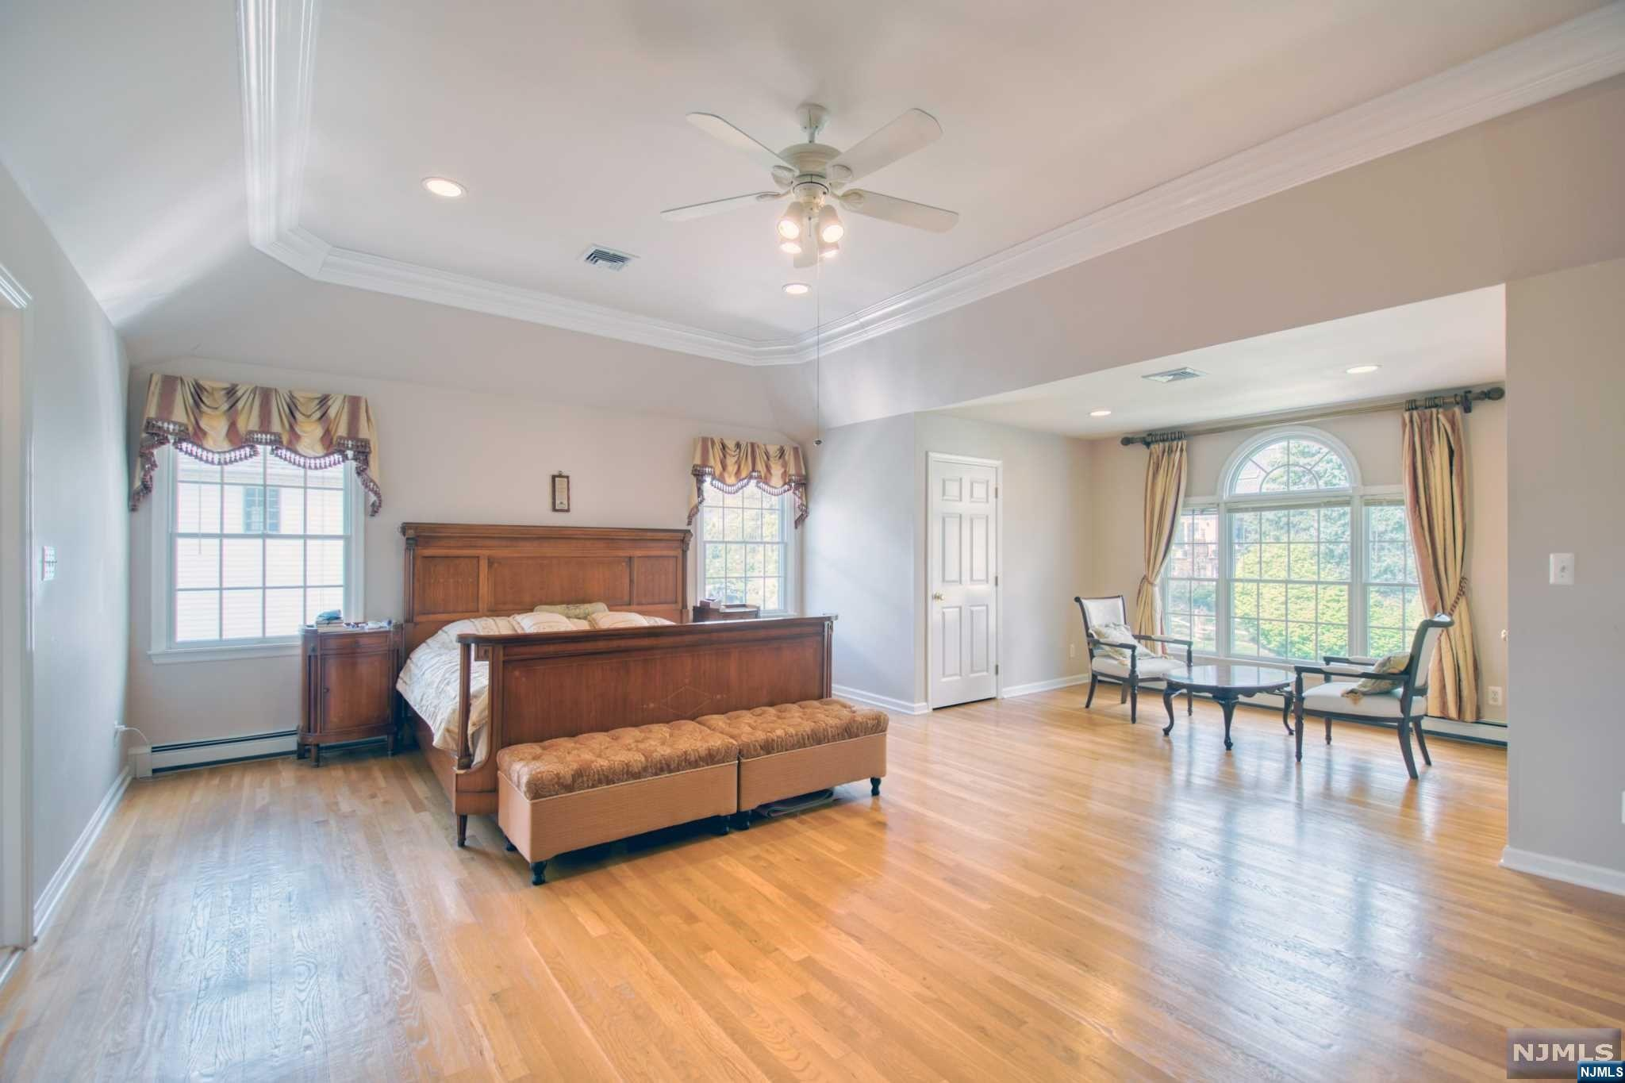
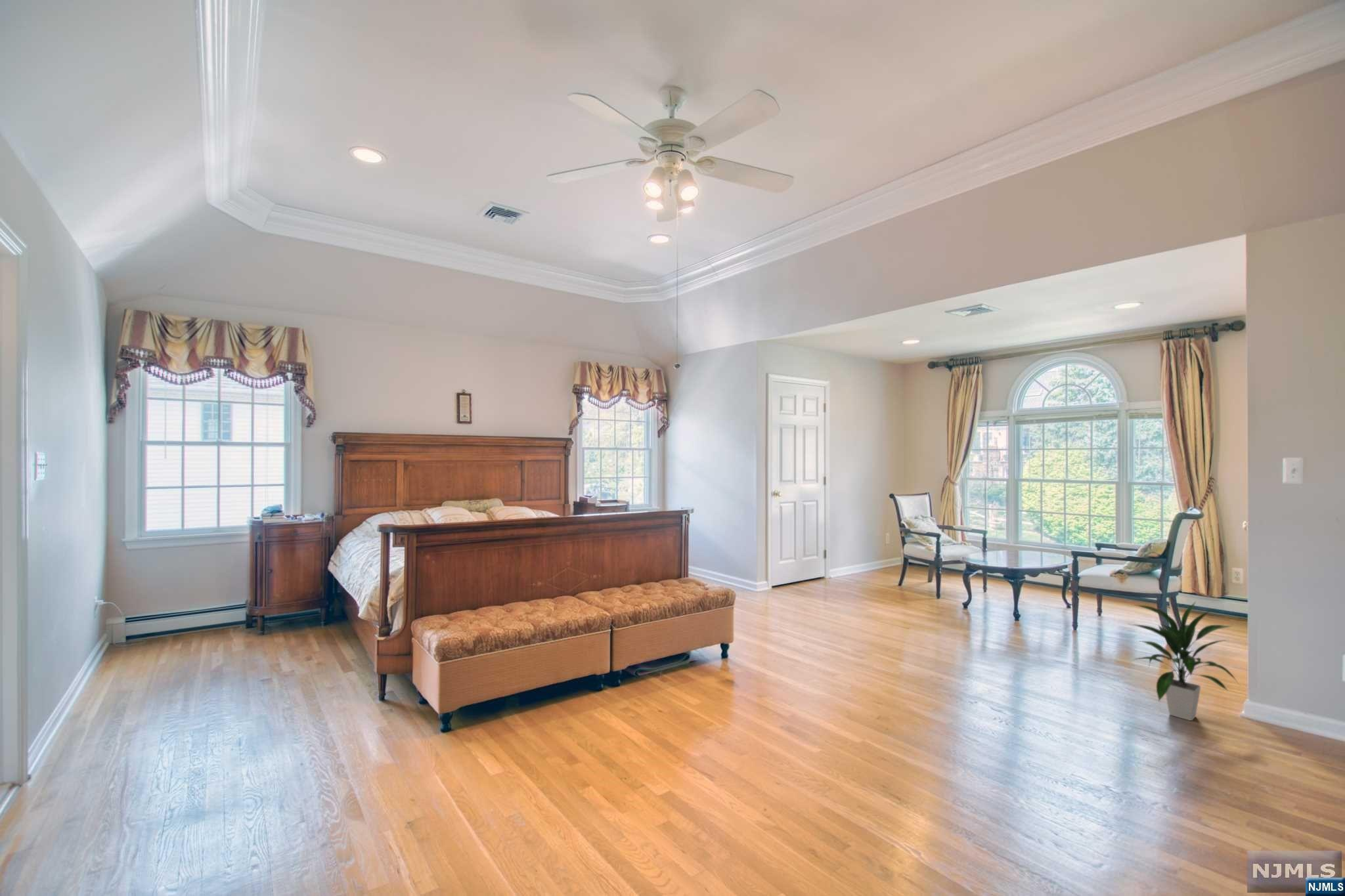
+ indoor plant [1127,601,1241,721]
